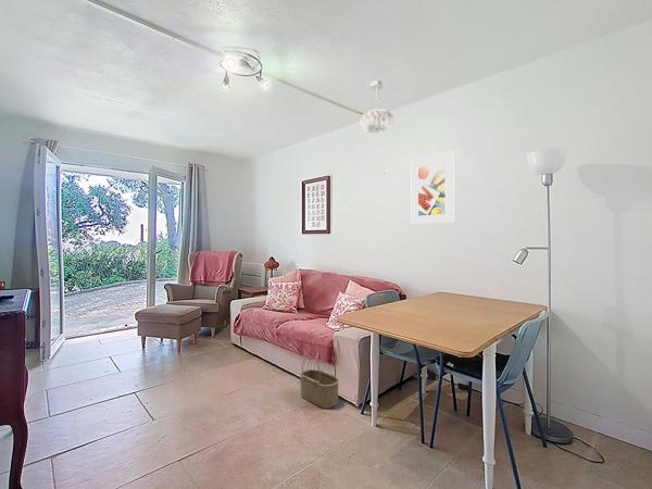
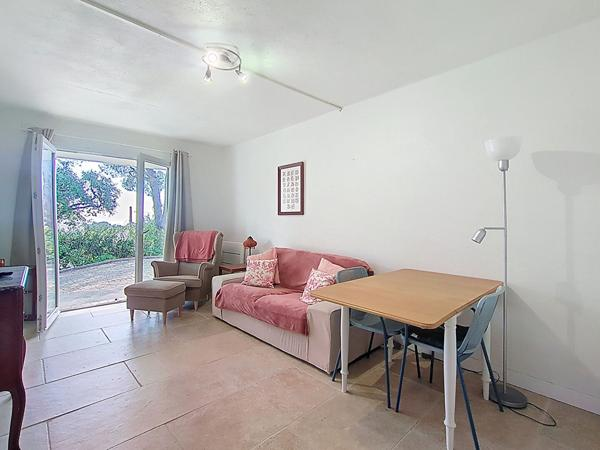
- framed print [411,150,454,225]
- pendant light [359,79,394,135]
- wicker basket [299,355,340,410]
